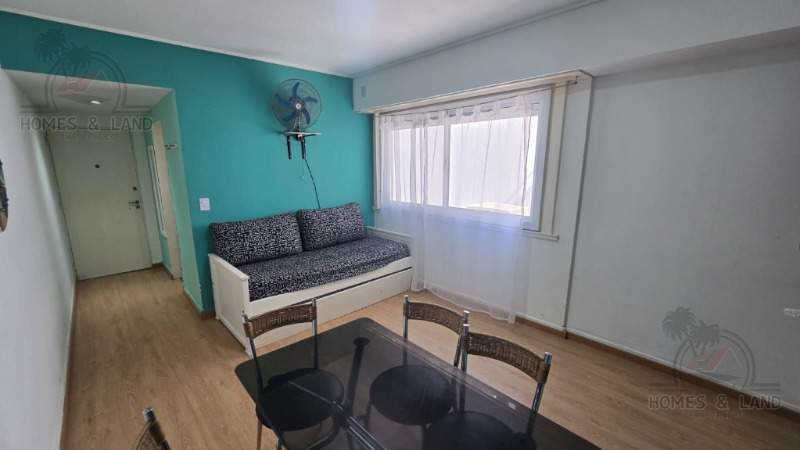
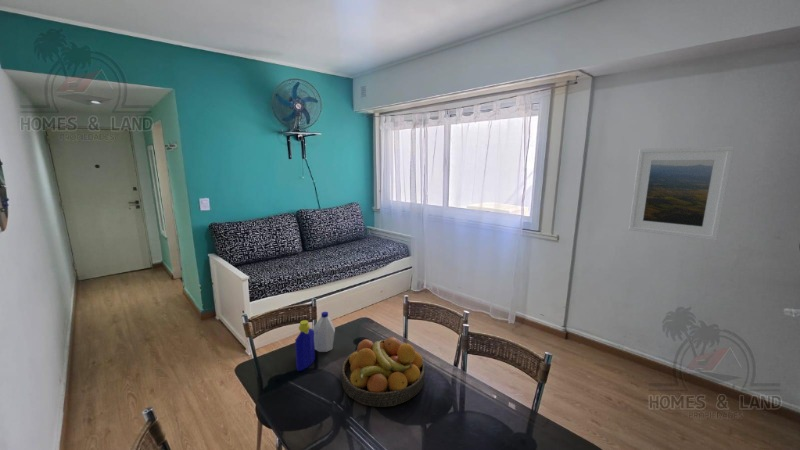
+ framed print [628,145,735,241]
+ bottle [294,311,336,372]
+ fruit bowl [340,336,426,408]
